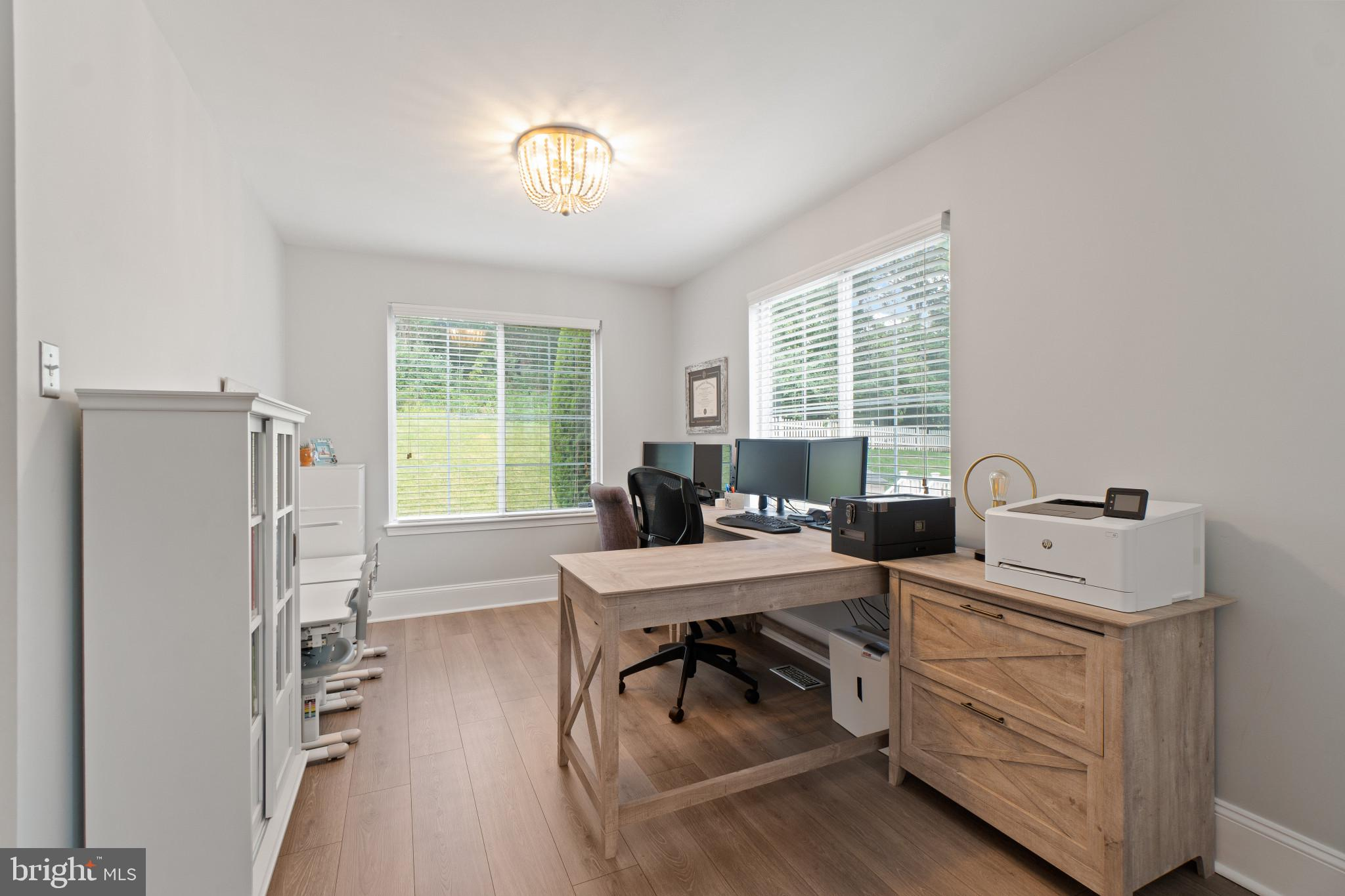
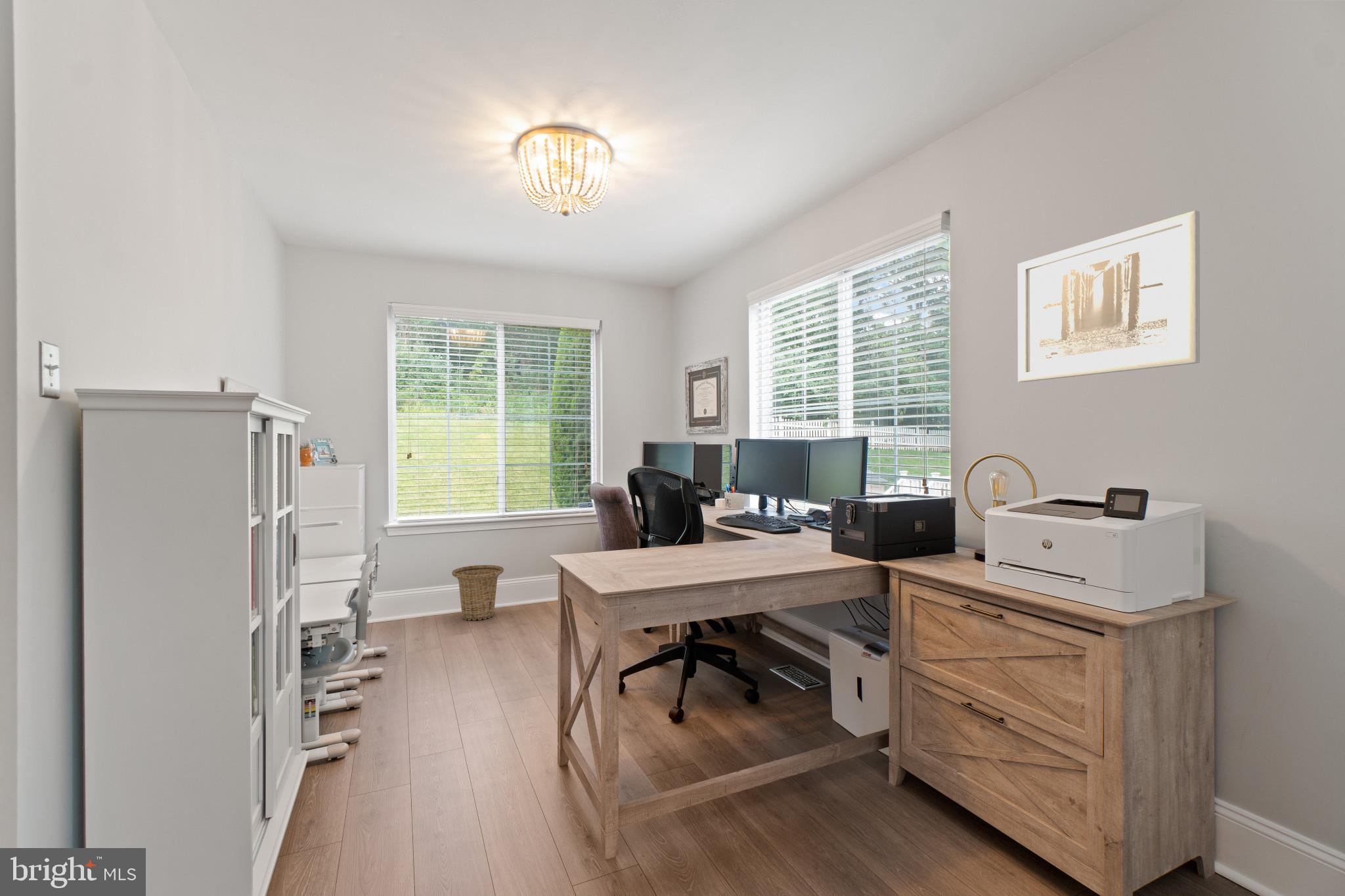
+ wall art [1017,209,1201,383]
+ basket [451,565,504,621]
